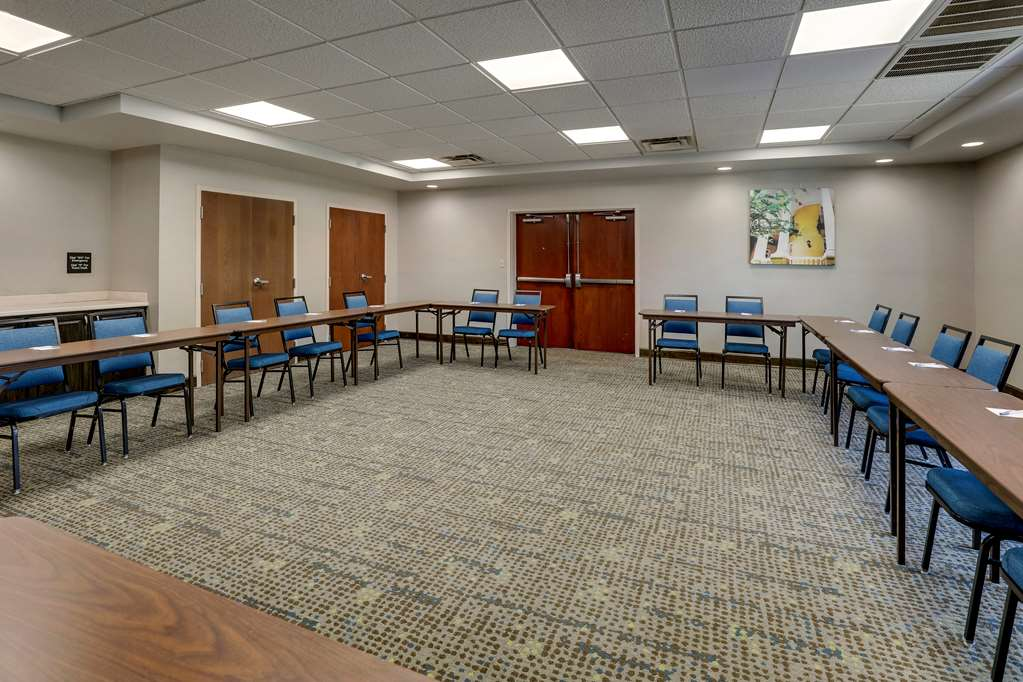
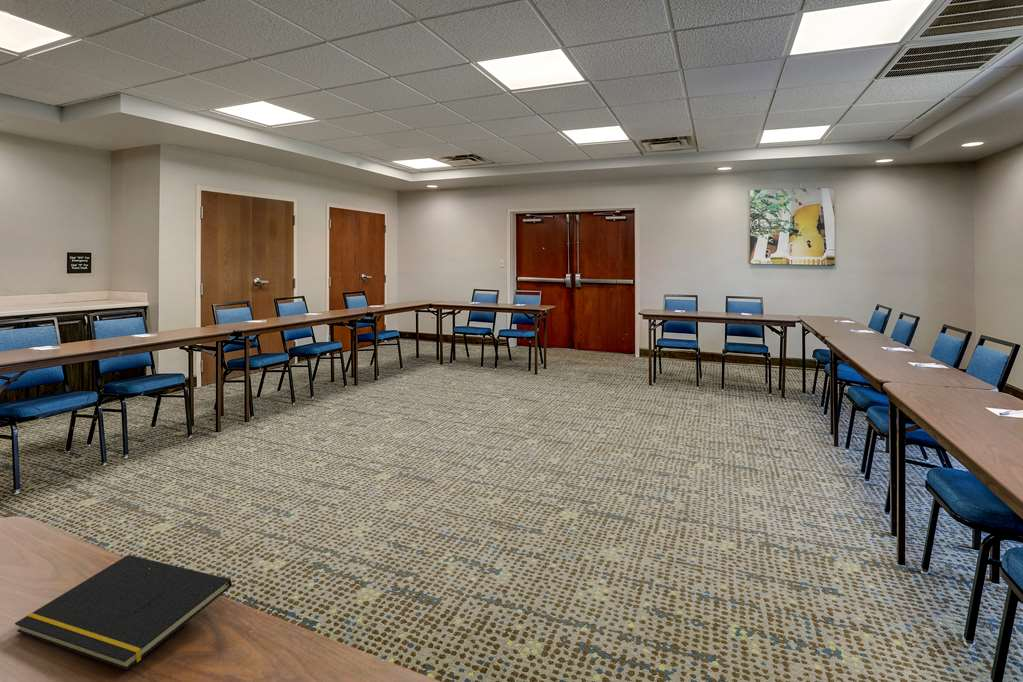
+ notepad [14,554,233,671]
